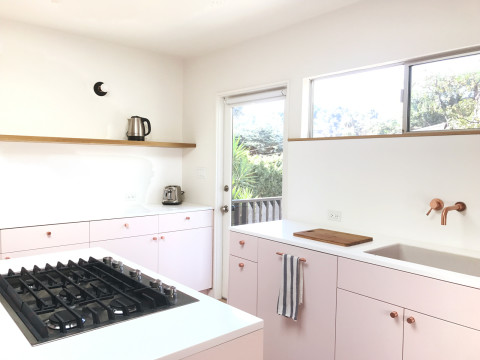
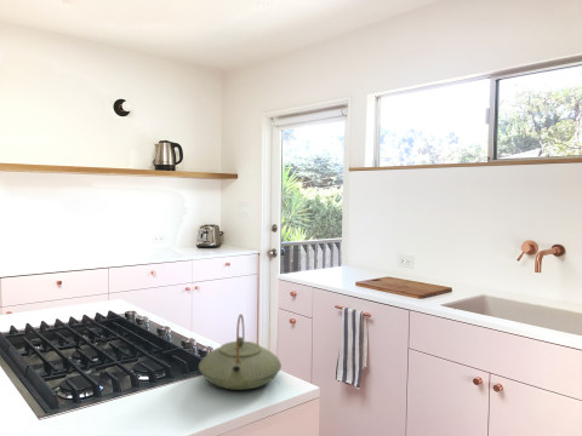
+ teapot [198,312,283,391]
